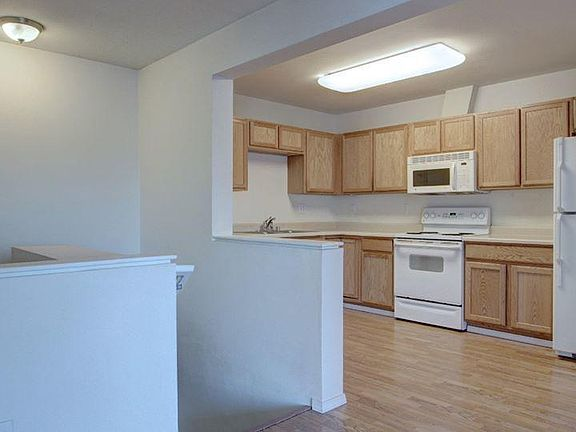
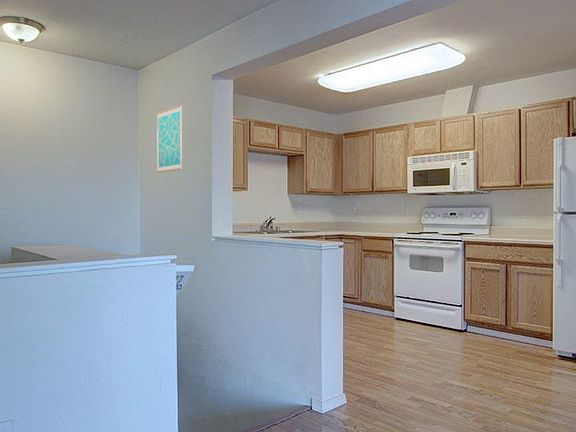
+ wall art [156,104,183,173]
